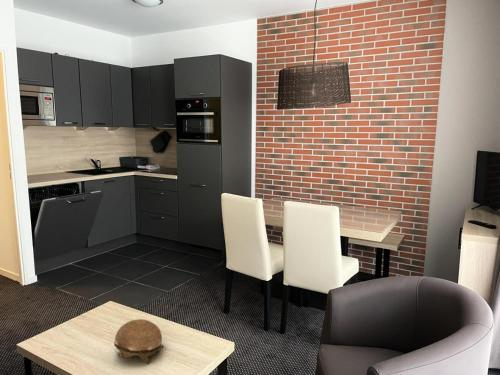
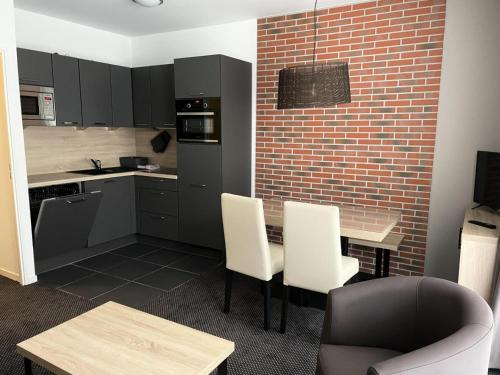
- decorative bowl [113,318,165,365]
